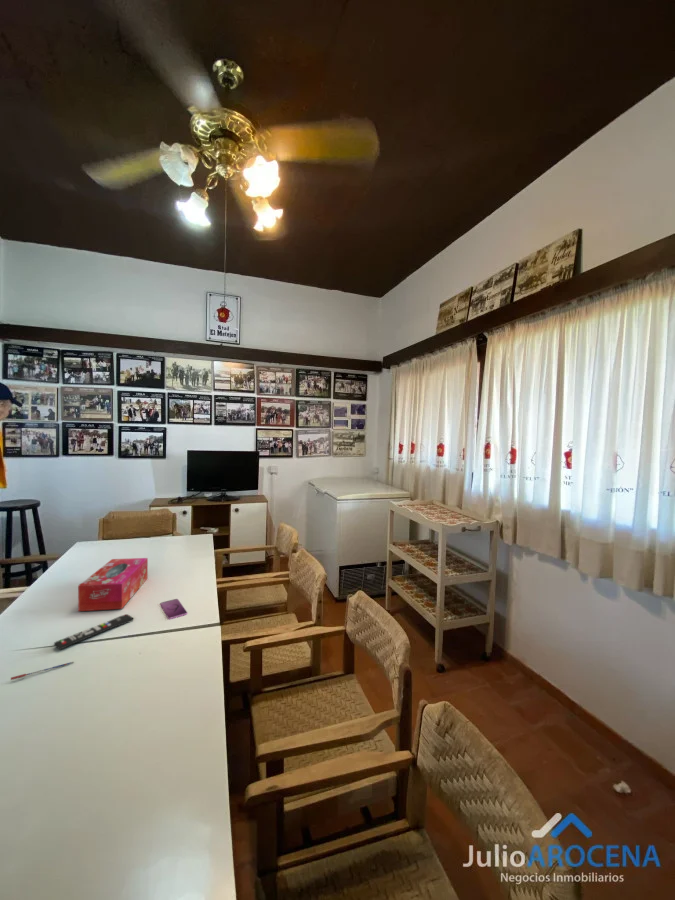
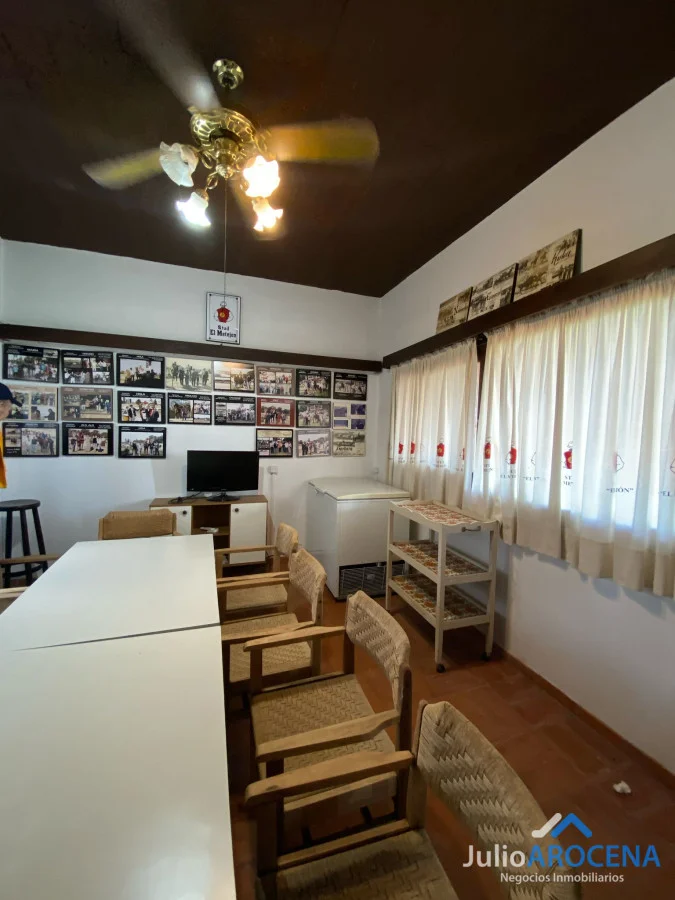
- smartphone [159,598,188,620]
- remote control [53,613,135,651]
- tissue box [77,557,149,612]
- pen [10,661,74,681]
